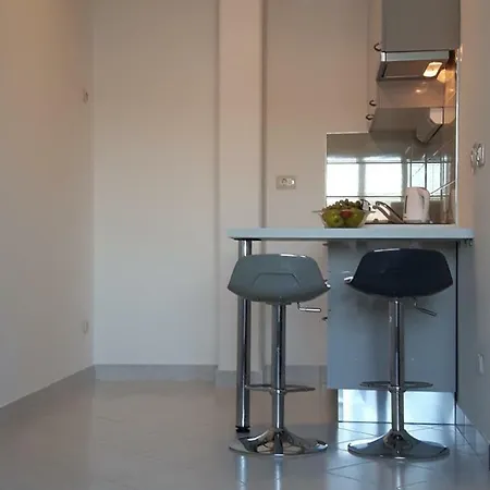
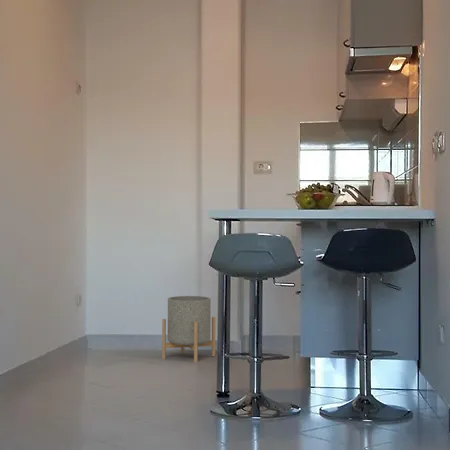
+ planter [161,295,216,363]
